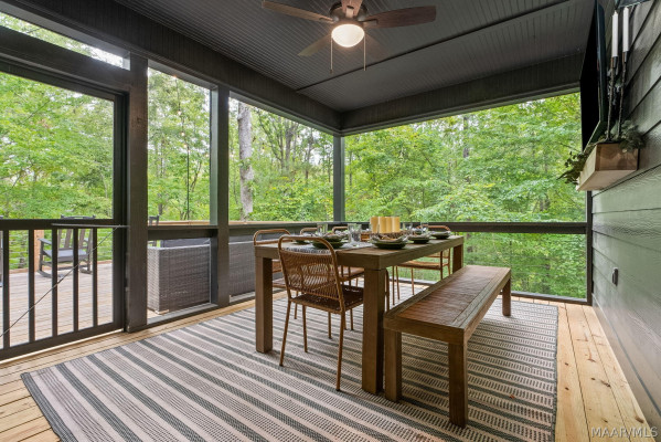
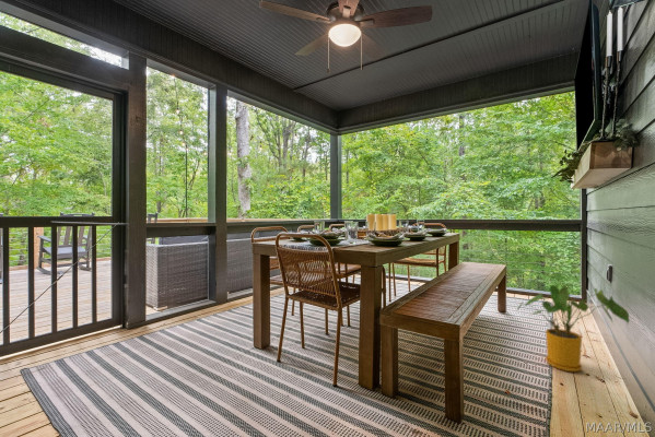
+ house plant [515,284,631,373]
